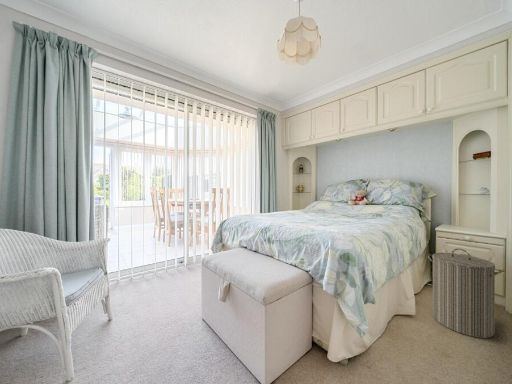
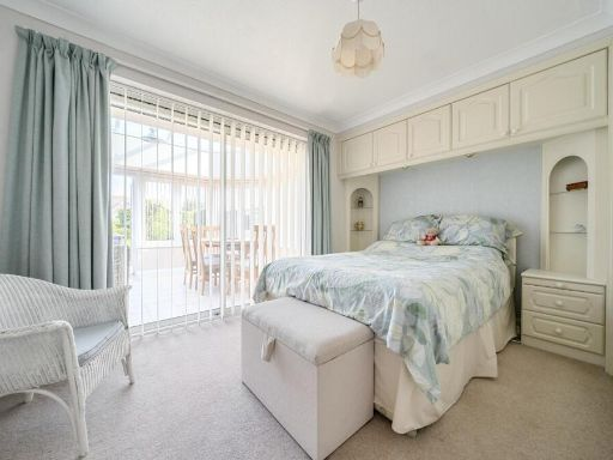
- laundry hamper [427,247,505,339]
